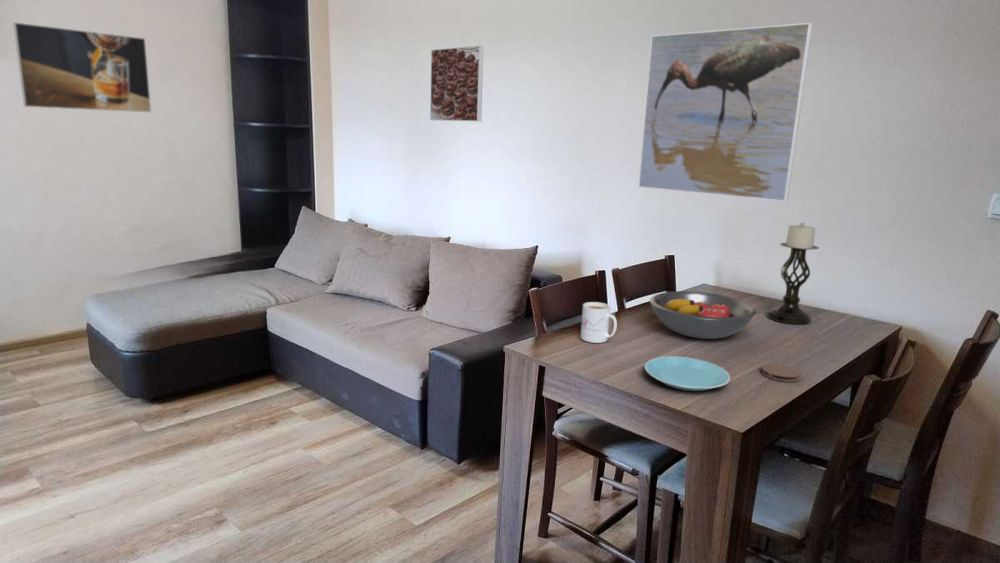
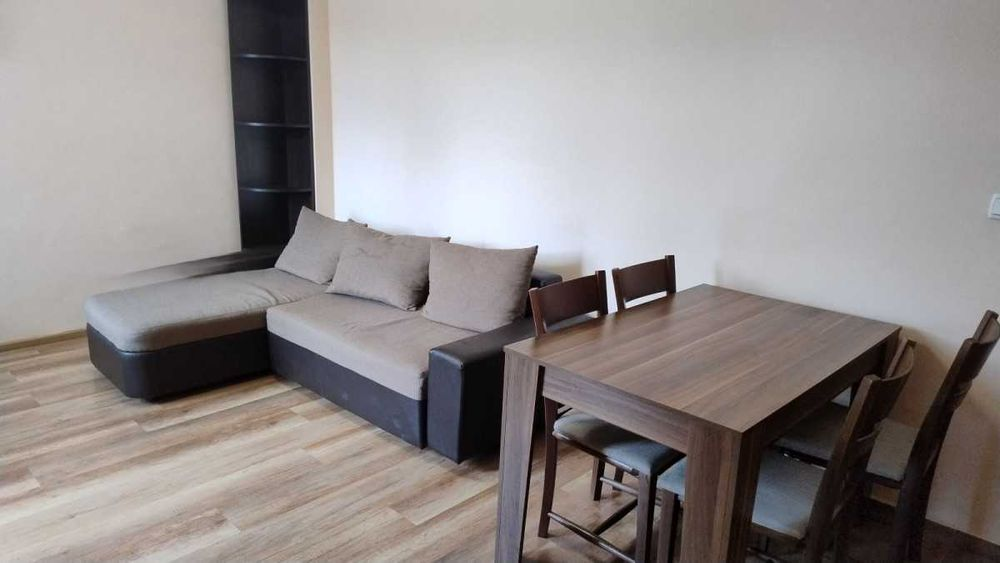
- coaster [760,363,802,383]
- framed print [637,22,814,202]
- candle holder [765,222,820,325]
- fruit bowl [649,290,757,340]
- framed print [429,45,485,122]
- plate [644,355,731,392]
- mug [580,301,618,344]
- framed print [12,21,152,114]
